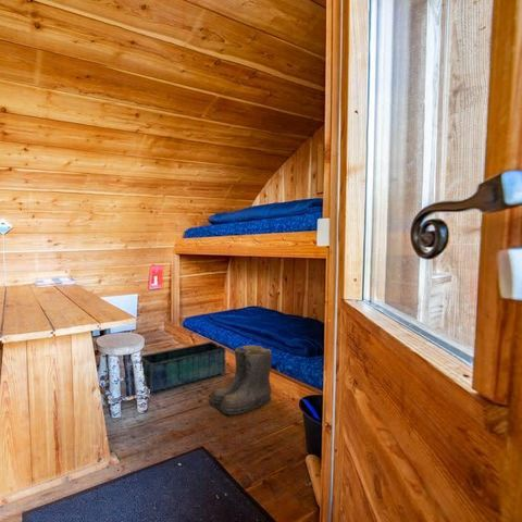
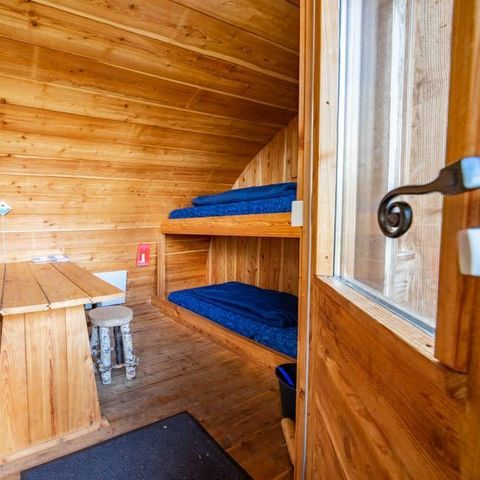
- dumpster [140,340,227,394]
- boots [208,345,273,415]
